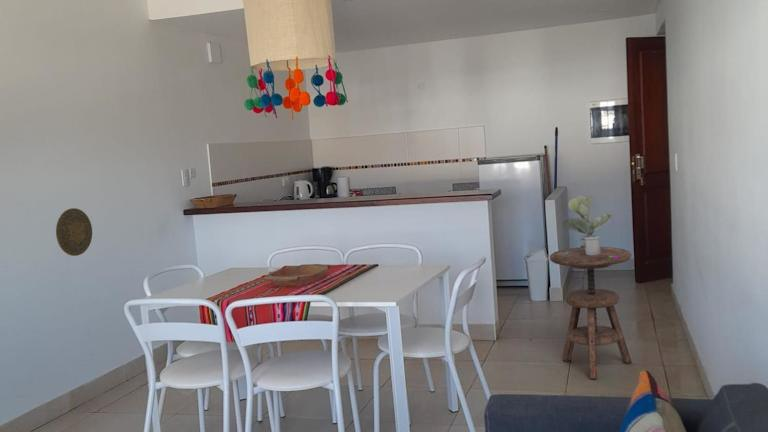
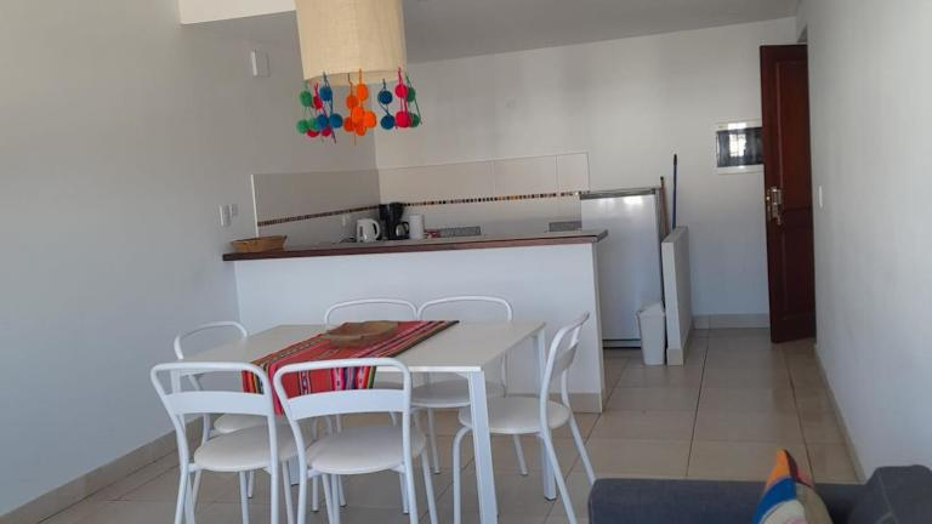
- potted plant [562,195,613,255]
- decorative plate [55,207,93,257]
- side table [549,246,632,380]
